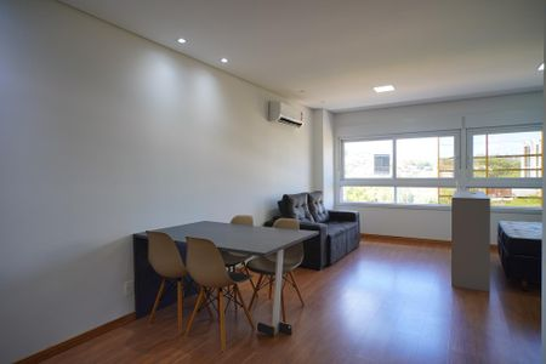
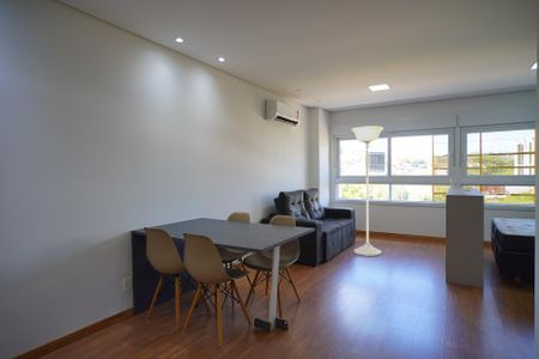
+ floor lamp [350,126,384,257]
